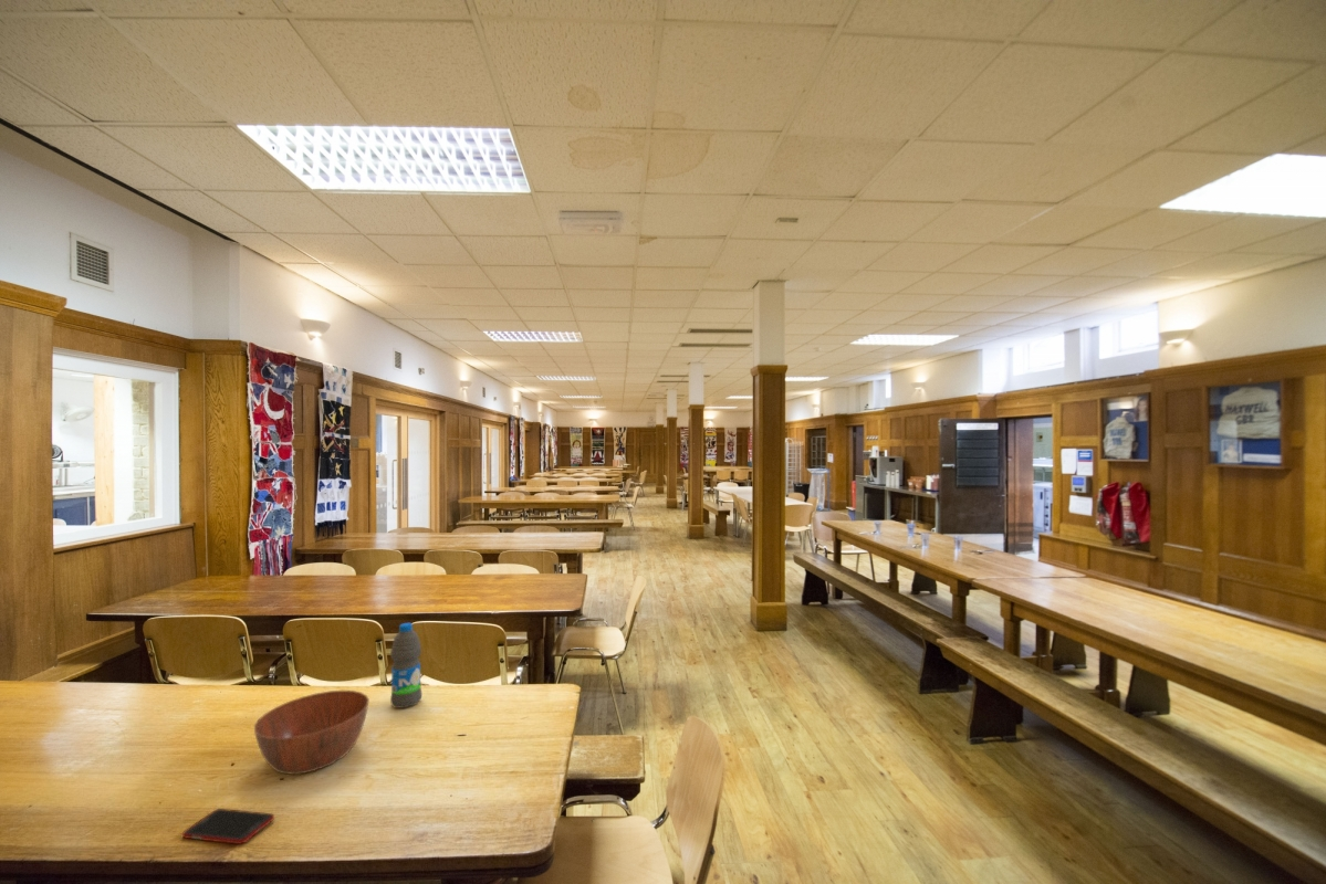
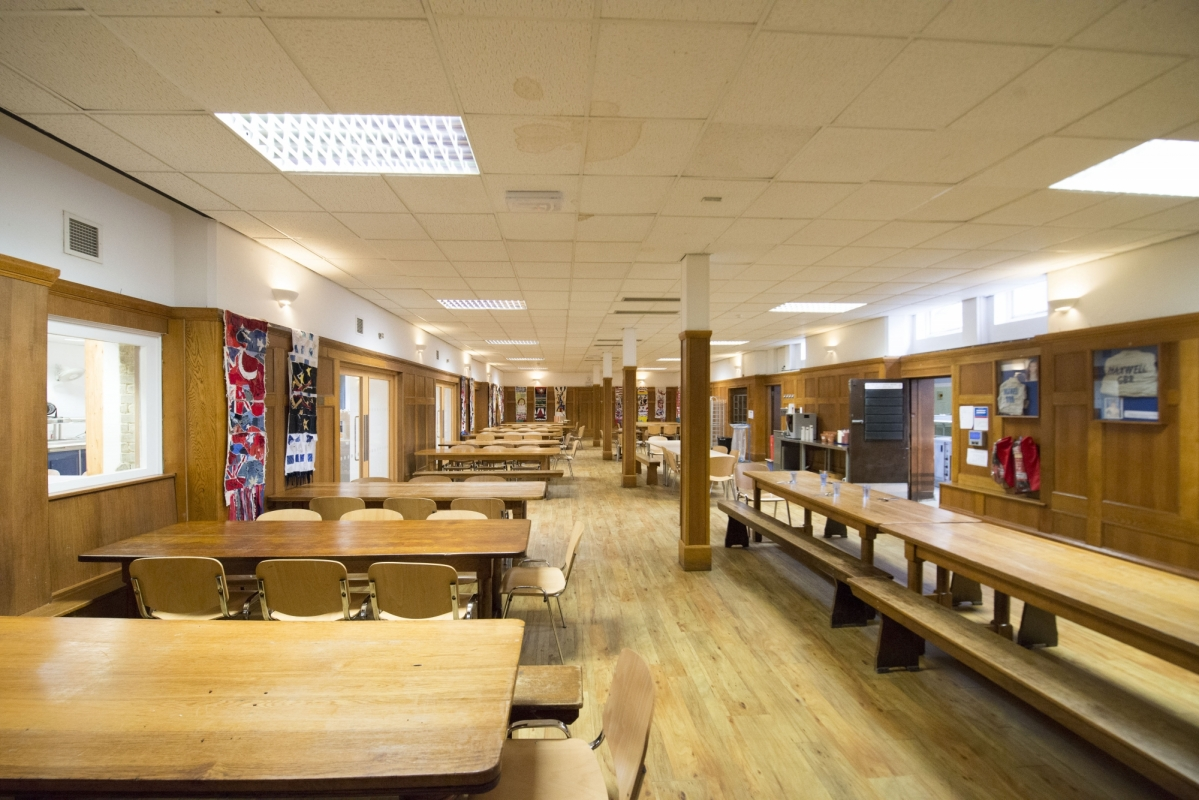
- cell phone [181,808,275,845]
- water bottle [389,622,422,709]
- bowl [253,690,370,776]
